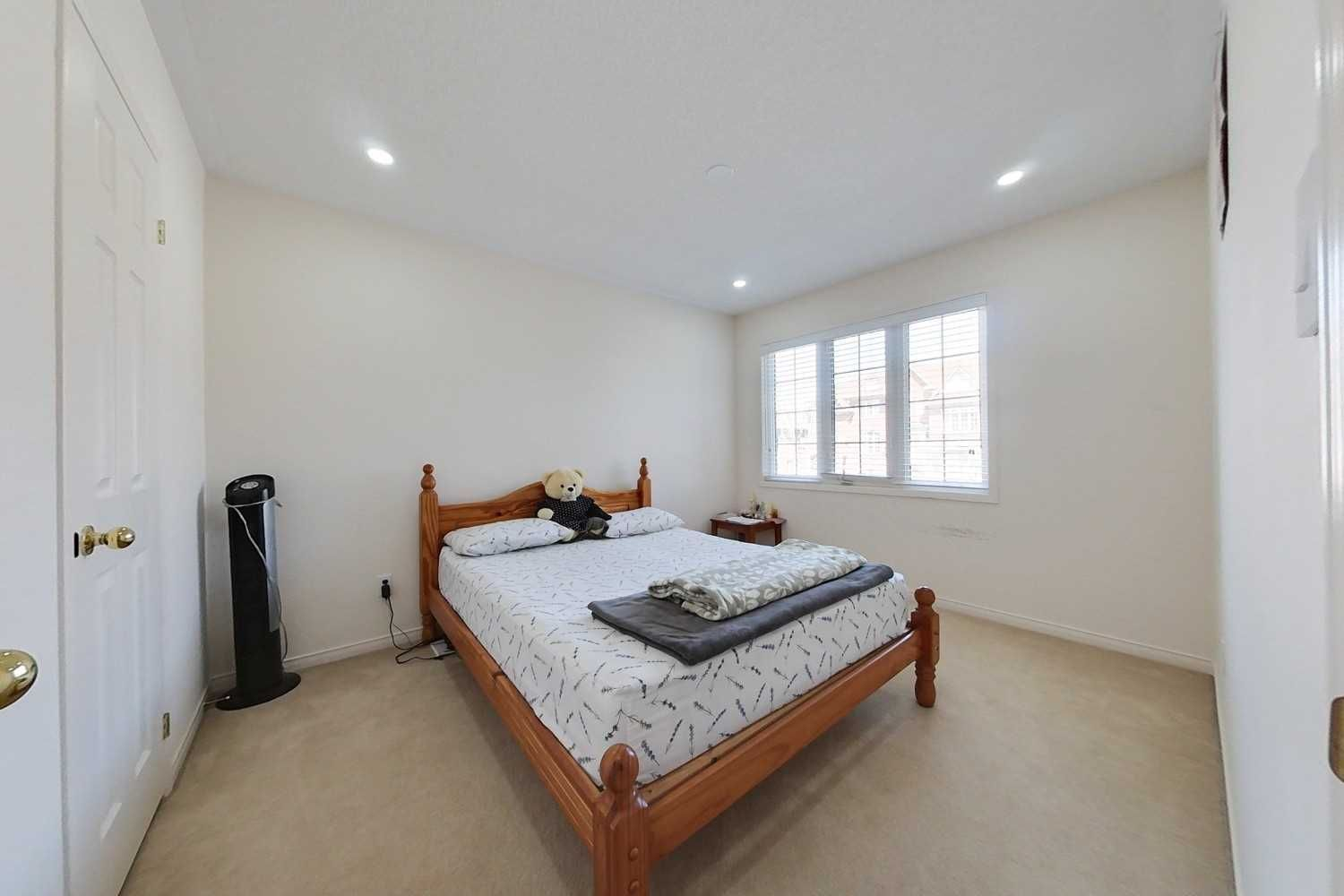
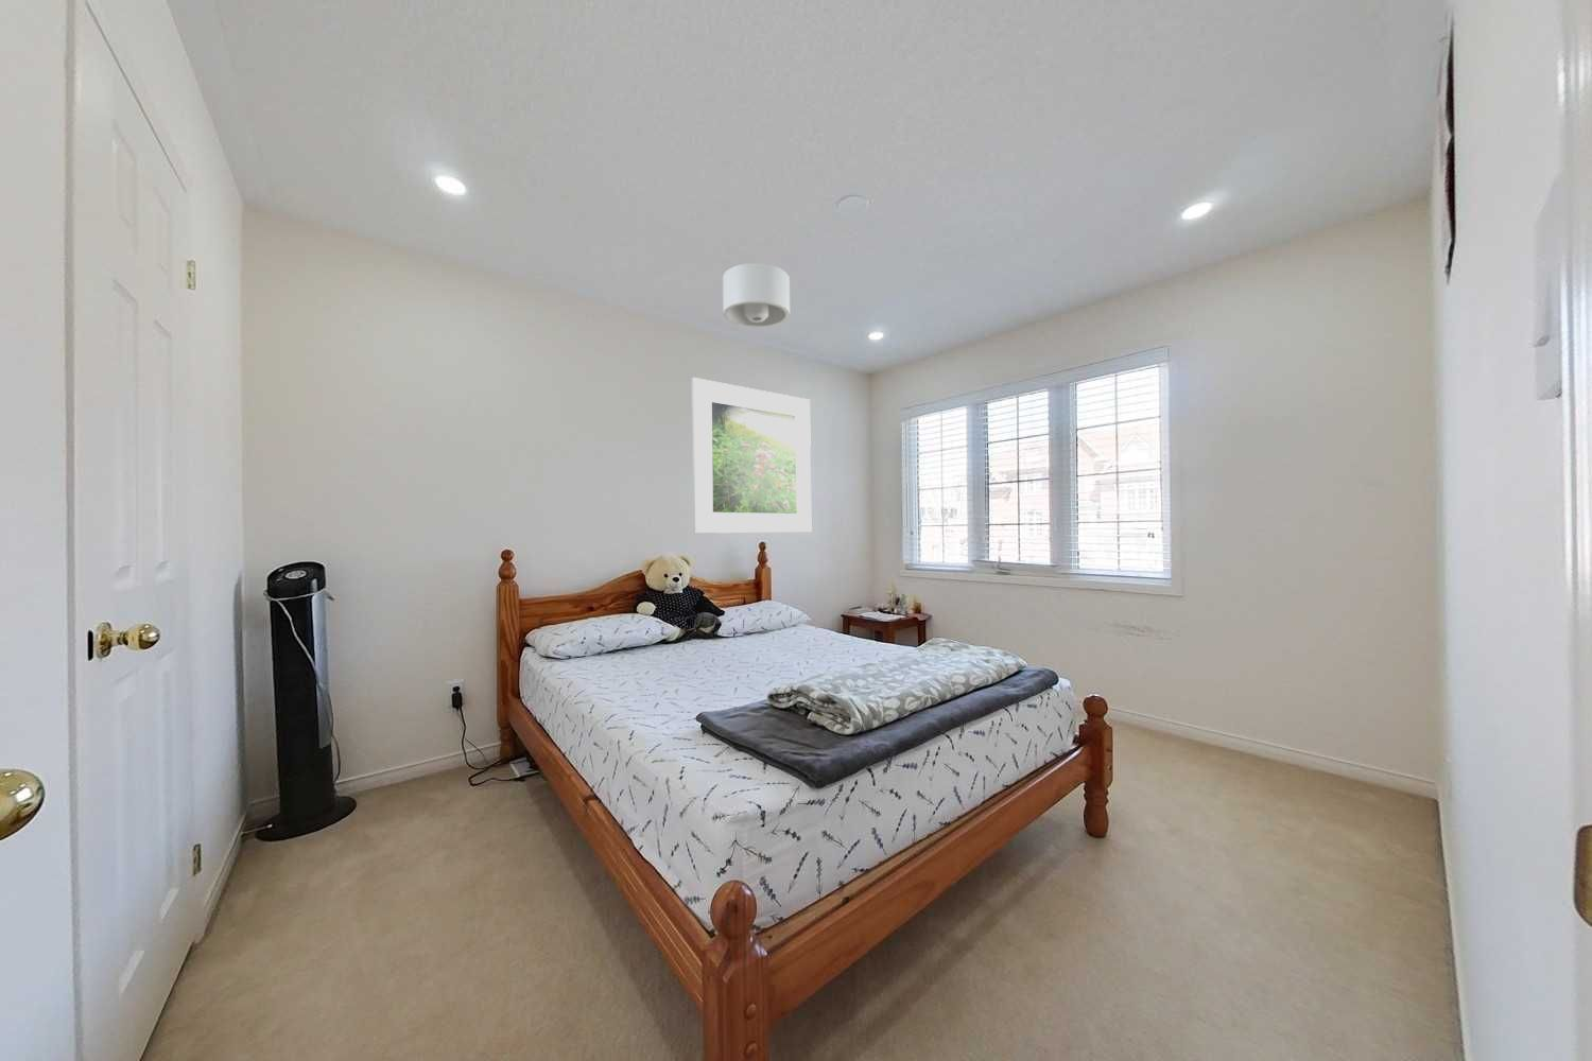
+ ceiling light [721,262,791,329]
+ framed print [691,377,811,535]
